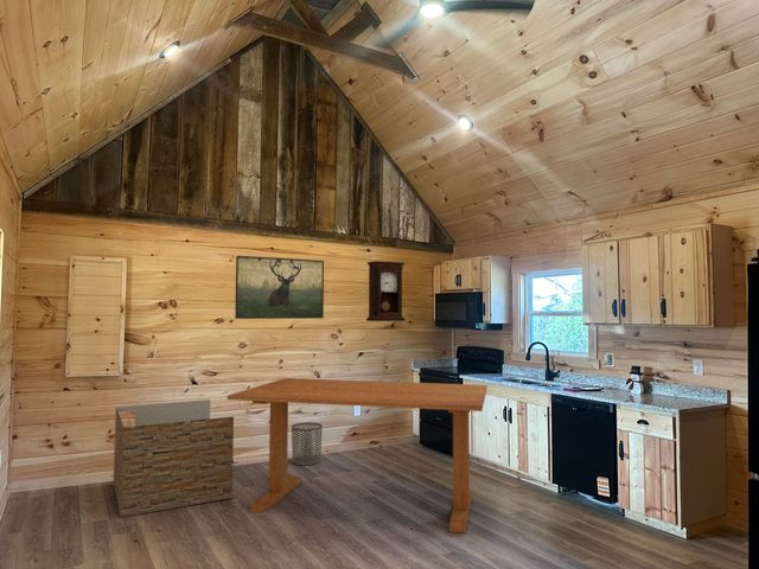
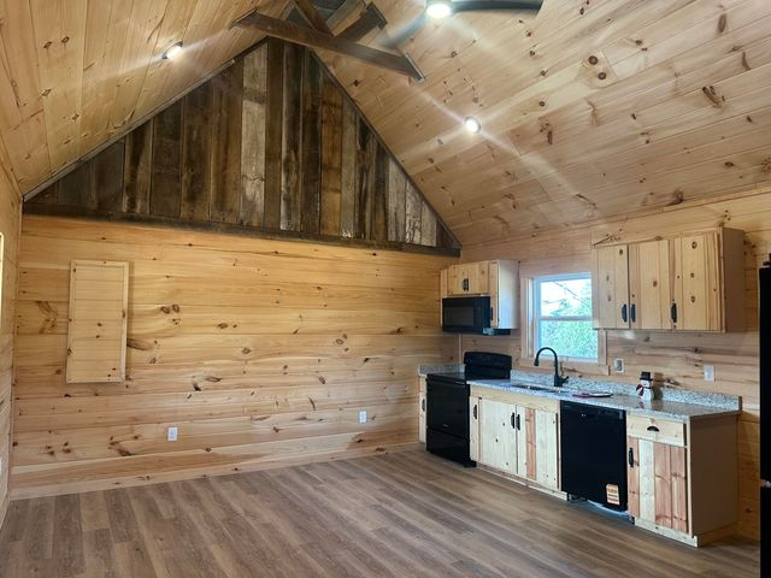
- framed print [234,255,325,320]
- dining table [227,377,489,535]
- pendulum clock [365,260,406,322]
- storage cabinet [113,398,235,518]
- waste bin [291,421,324,466]
